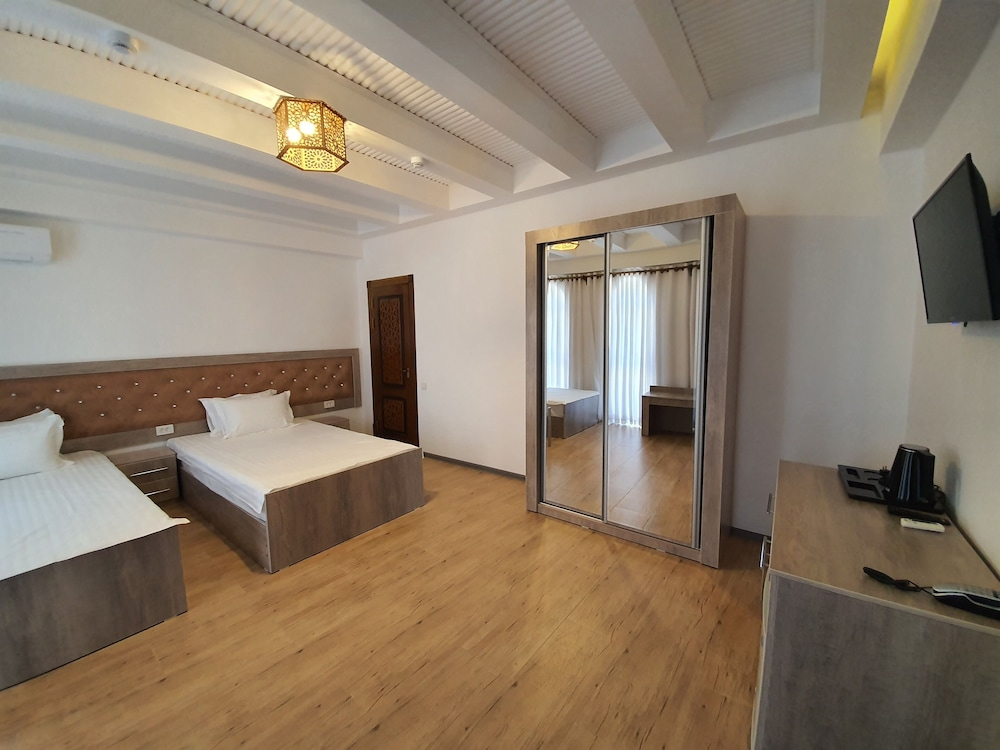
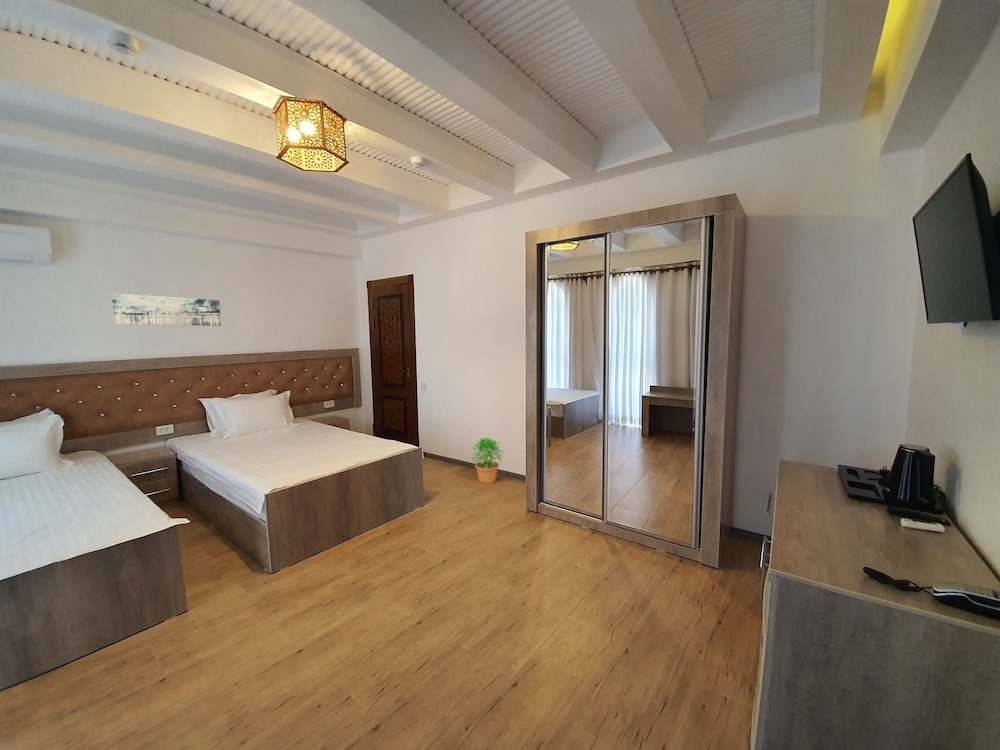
+ wall art [111,293,222,327]
+ potted plant [471,436,504,484]
